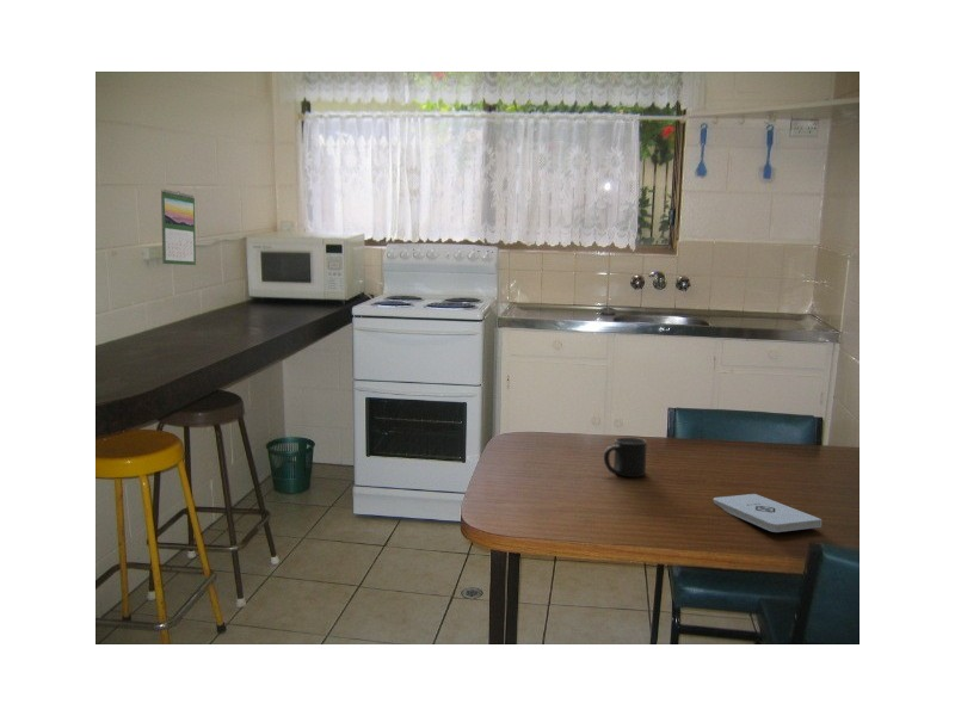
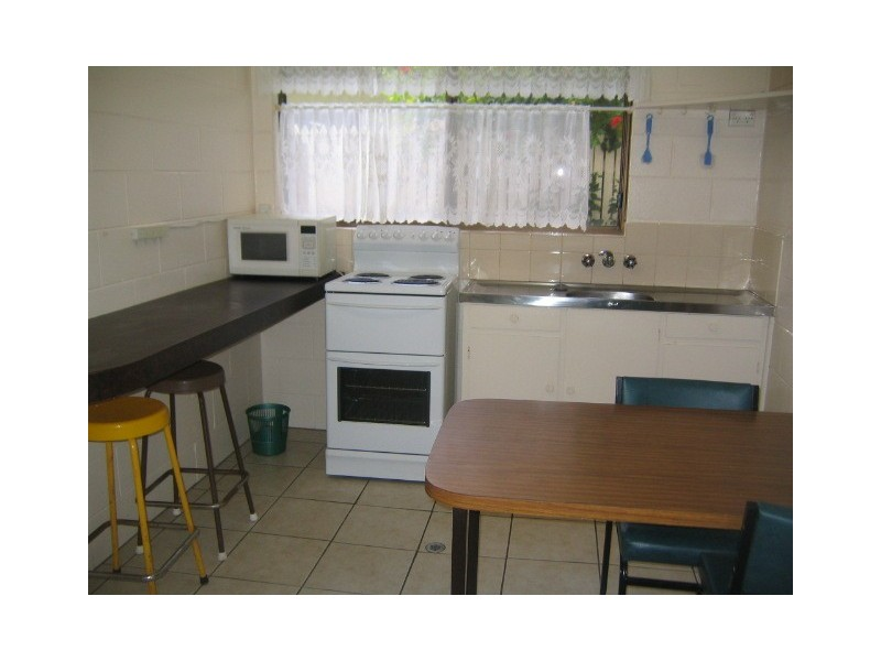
- notepad [713,493,822,533]
- calendar [160,189,197,266]
- mug [603,437,648,479]
